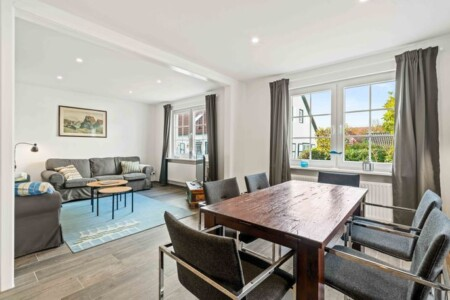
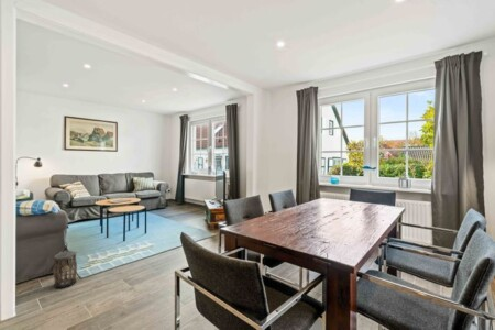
+ lantern [52,241,78,289]
